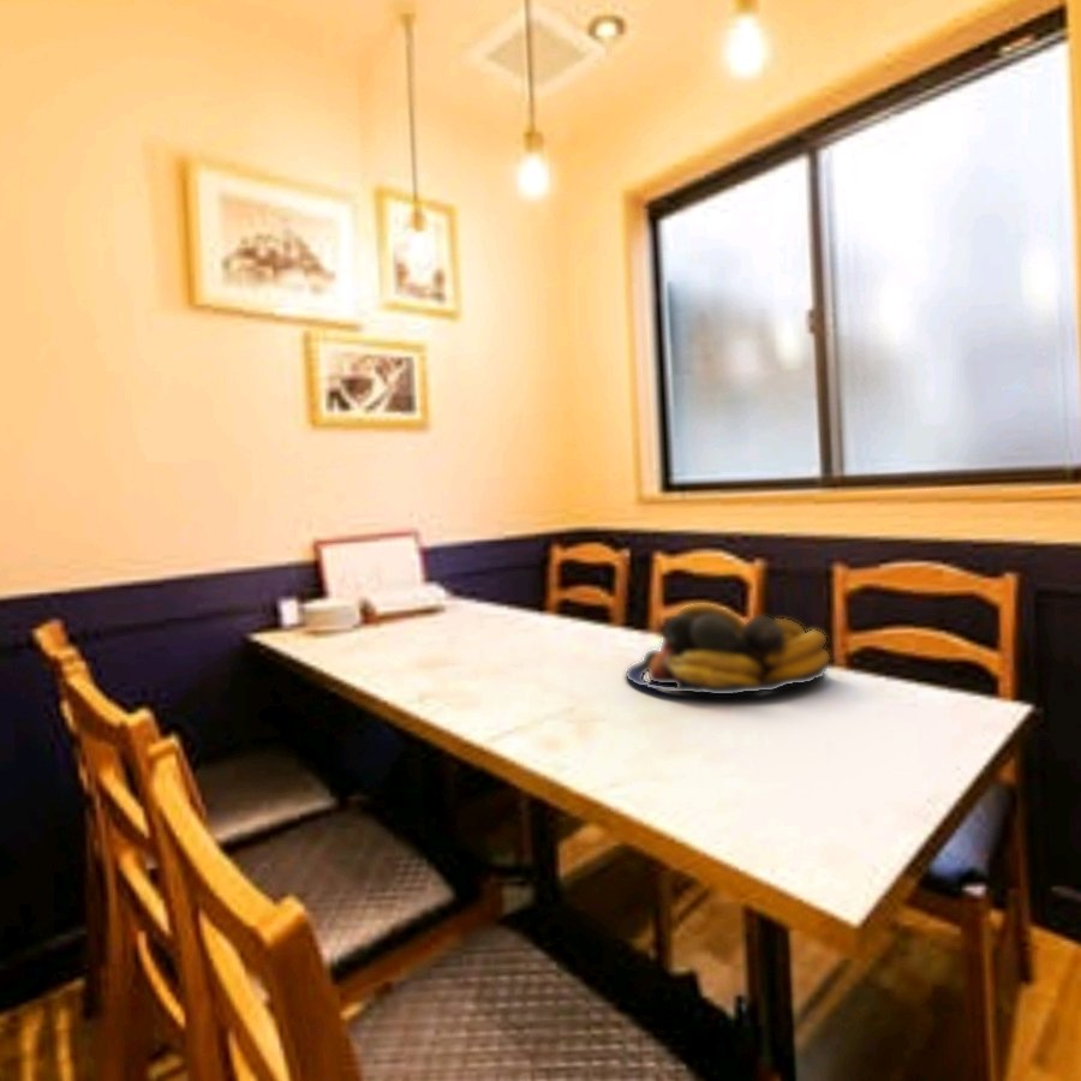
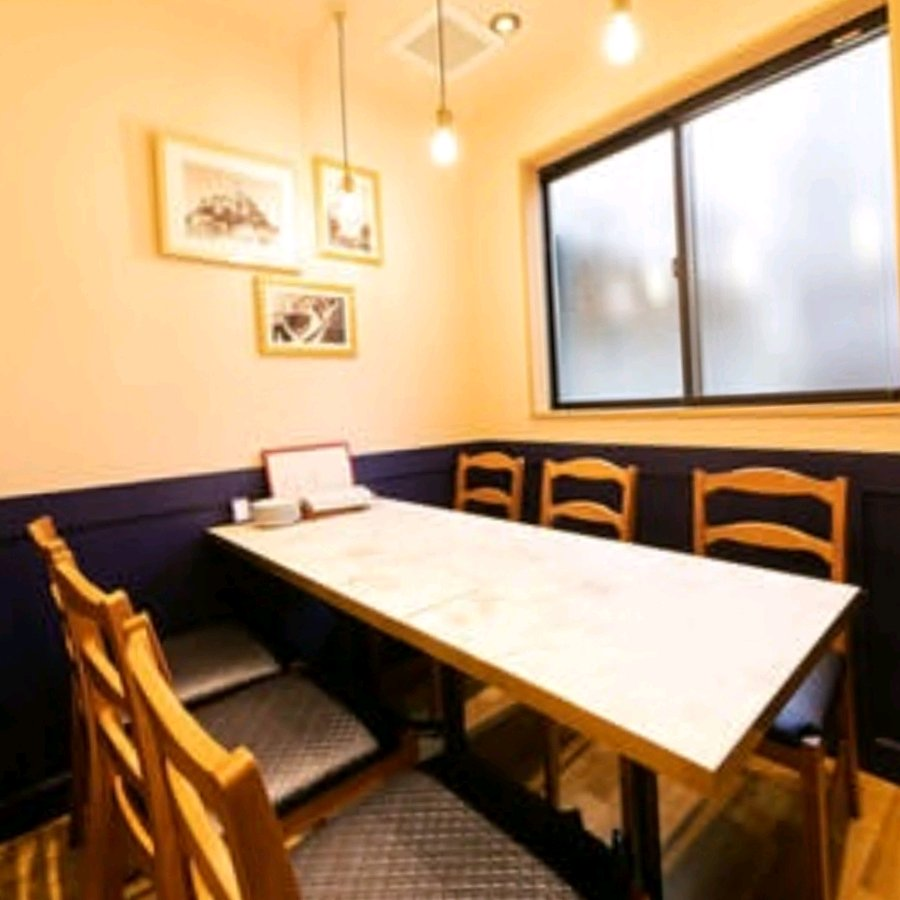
- fruit bowl [625,603,830,695]
